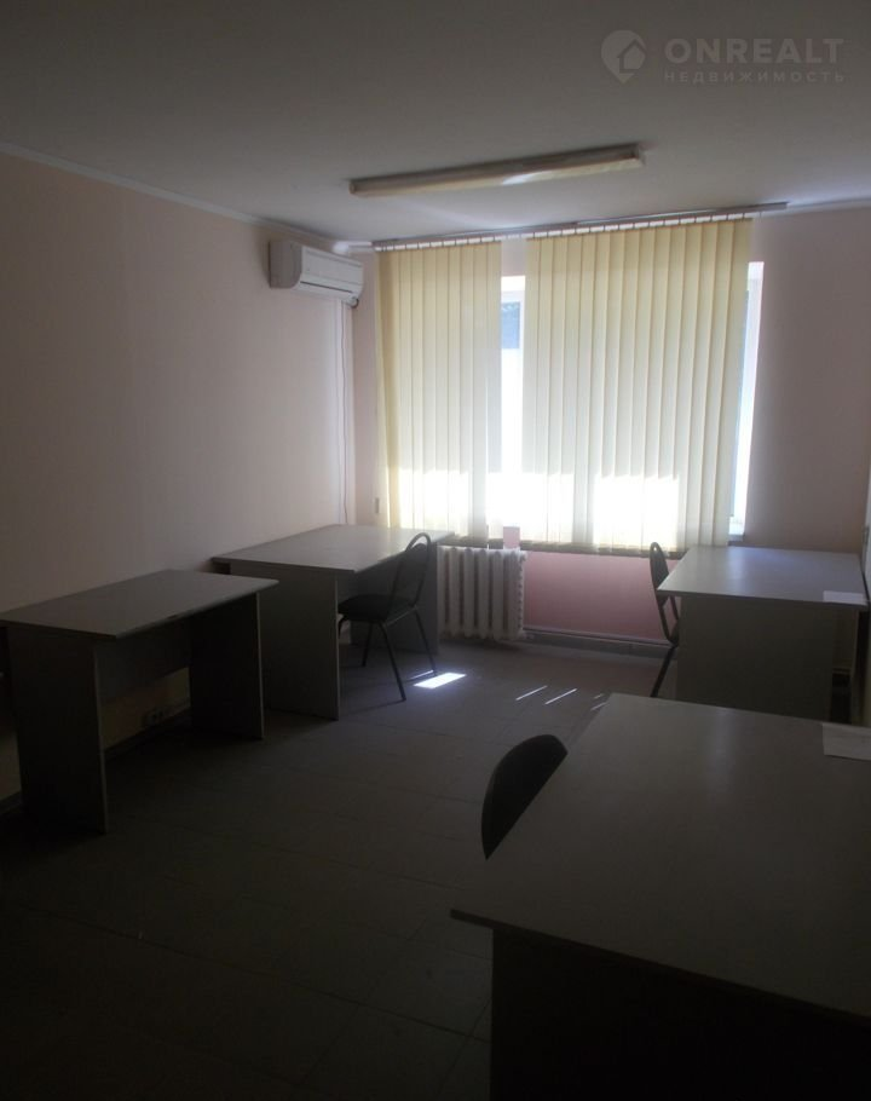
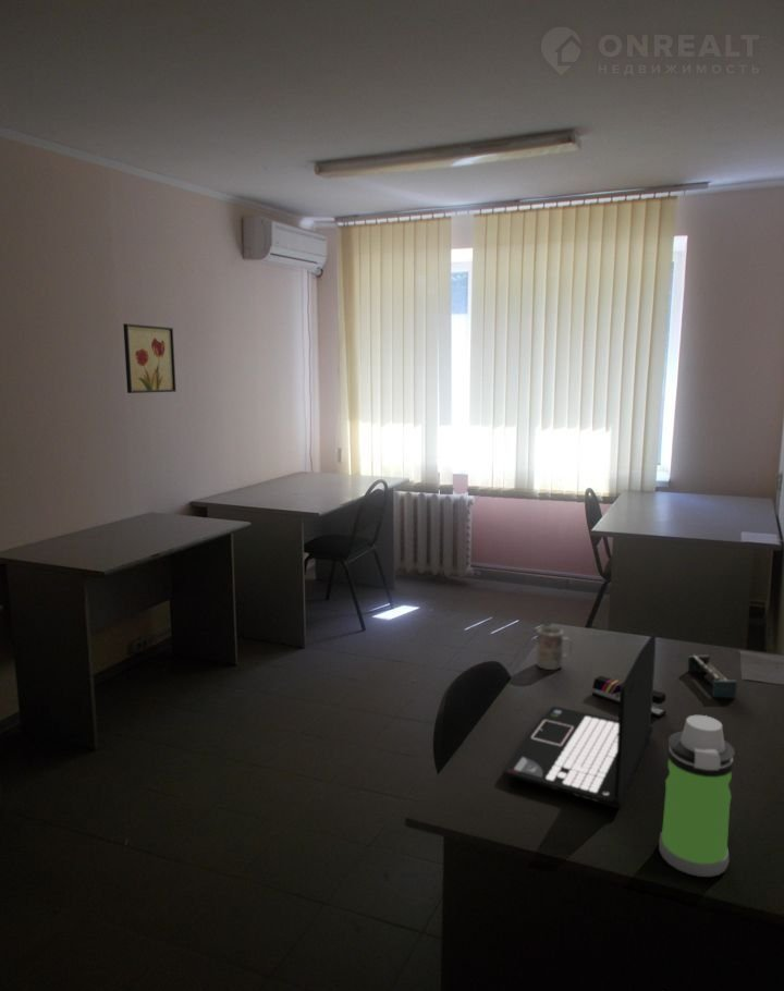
+ laptop [502,632,657,809]
+ water bottle [658,714,736,878]
+ wall art [122,322,177,394]
+ mug [536,625,573,671]
+ stapler [591,675,666,718]
+ shelf [686,653,738,698]
